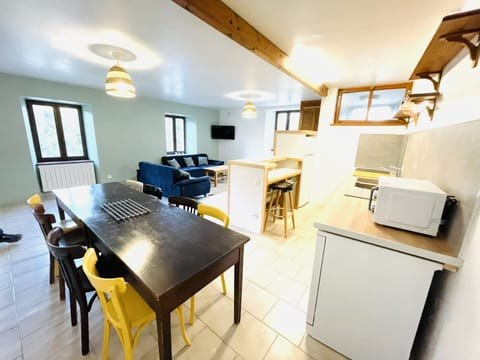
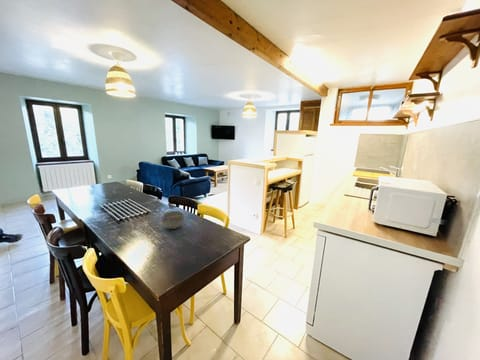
+ bowl [160,210,185,230]
